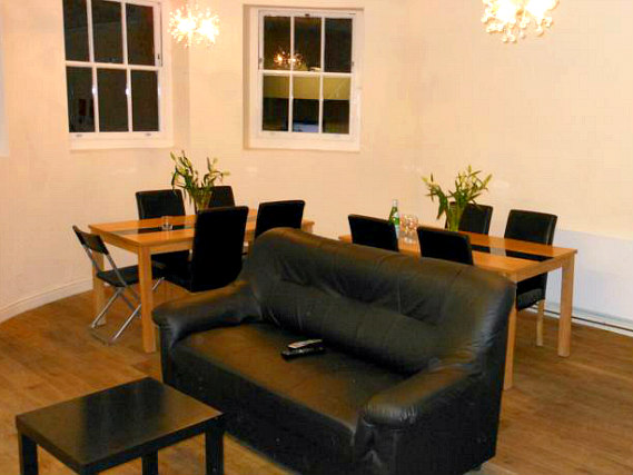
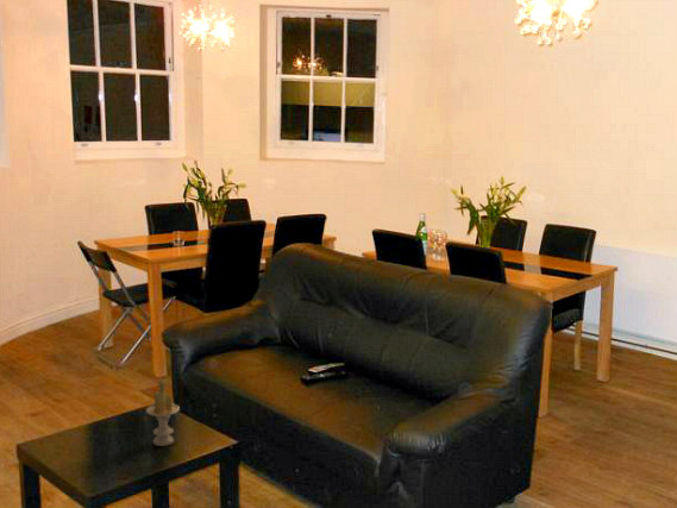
+ candle [145,377,181,447]
